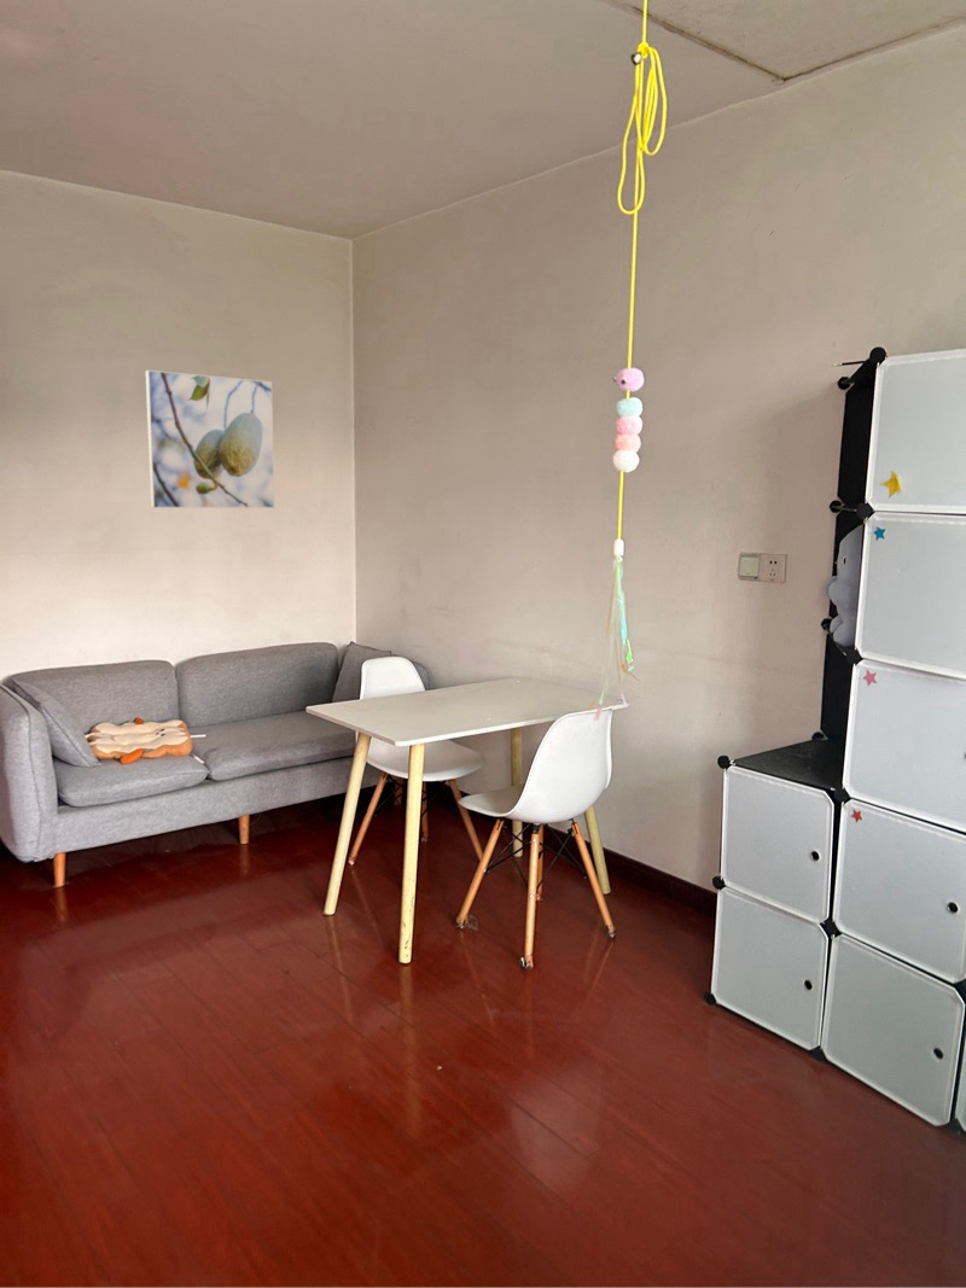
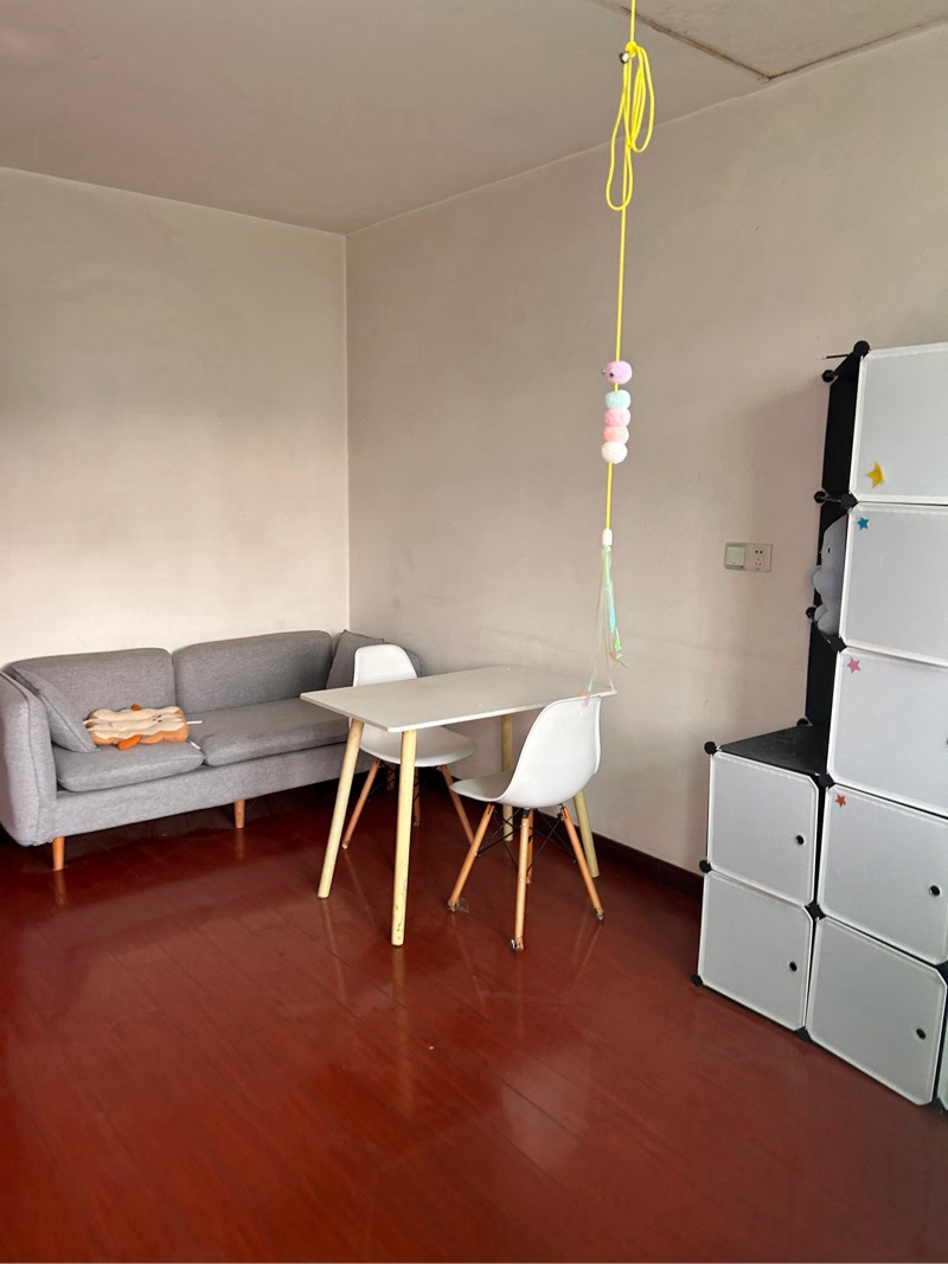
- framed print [144,369,275,509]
